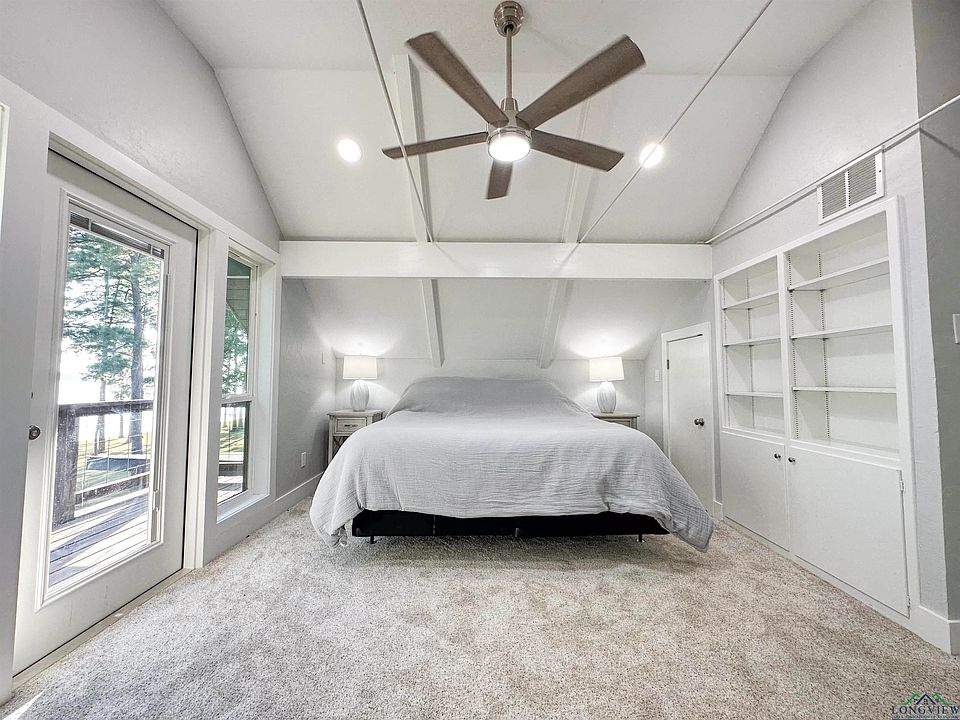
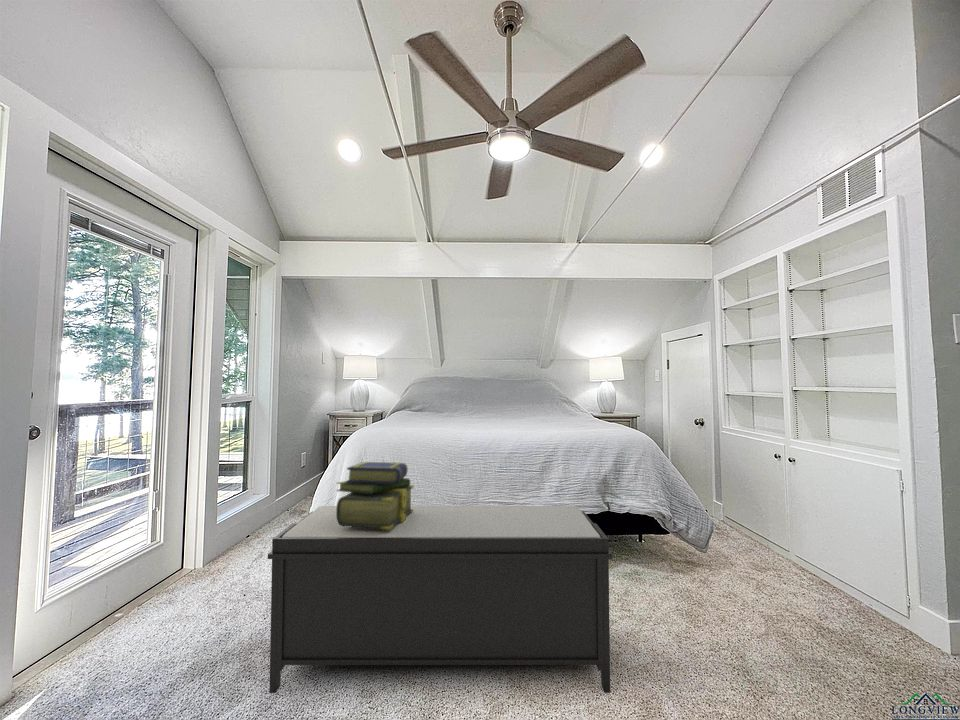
+ stack of books [335,461,415,529]
+ bench [267,505,614,694]
